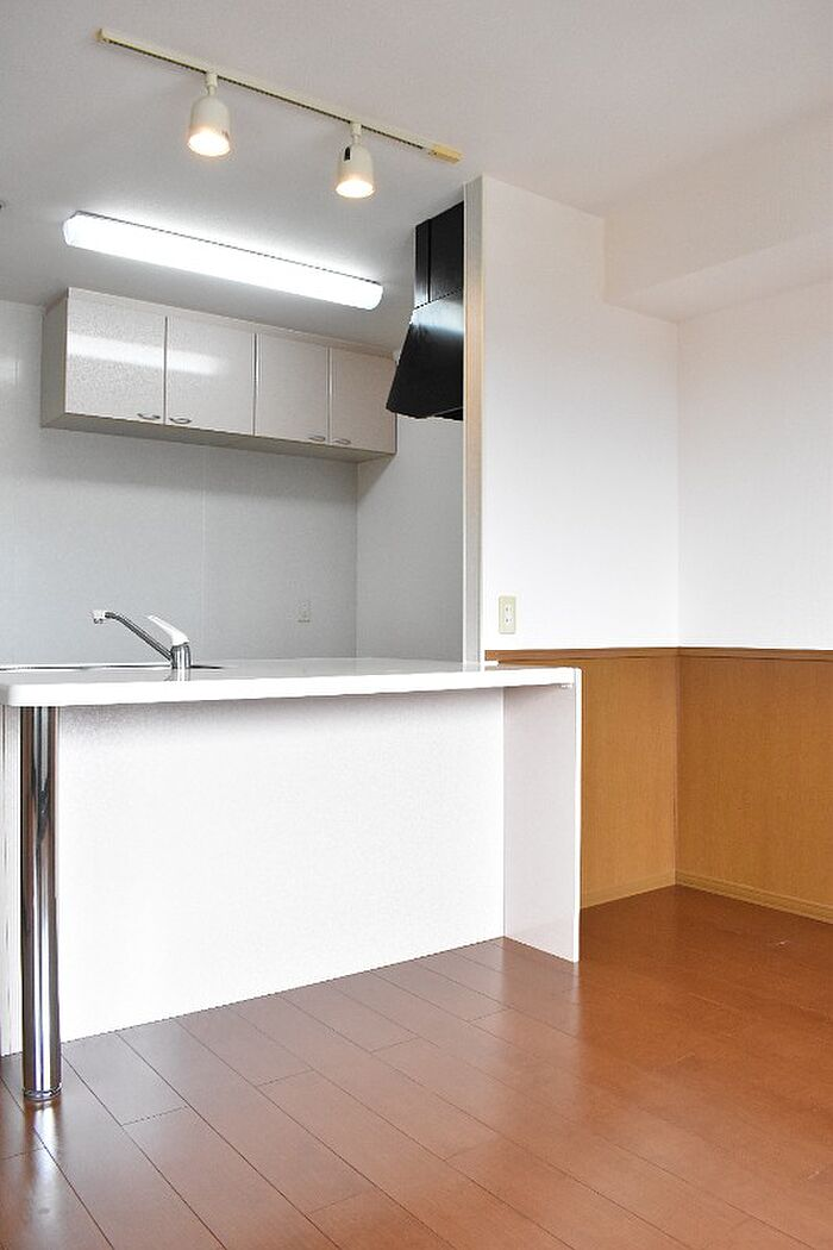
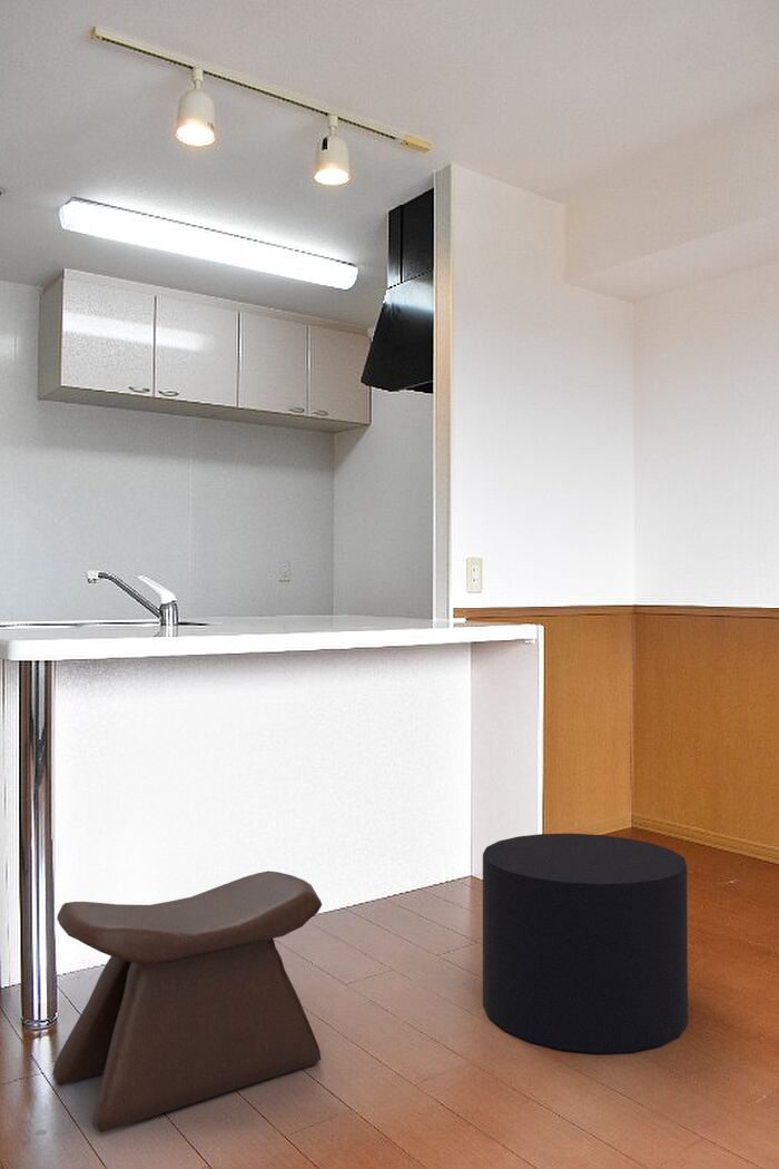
+ stool [51,870,323,1133]
+ stool [482,833,689,1054]
